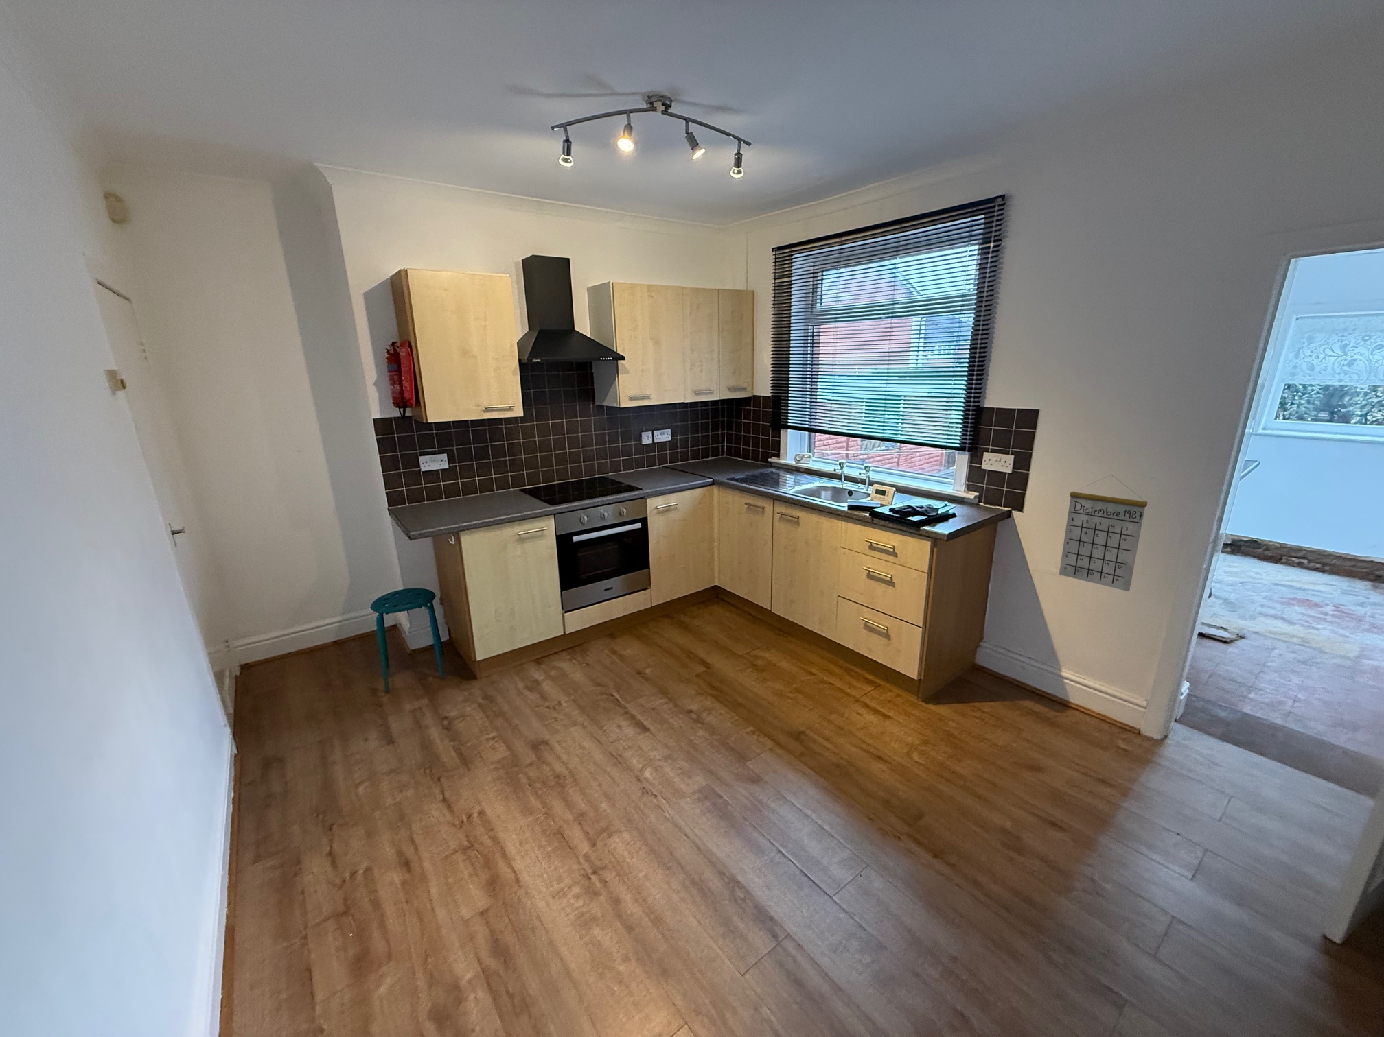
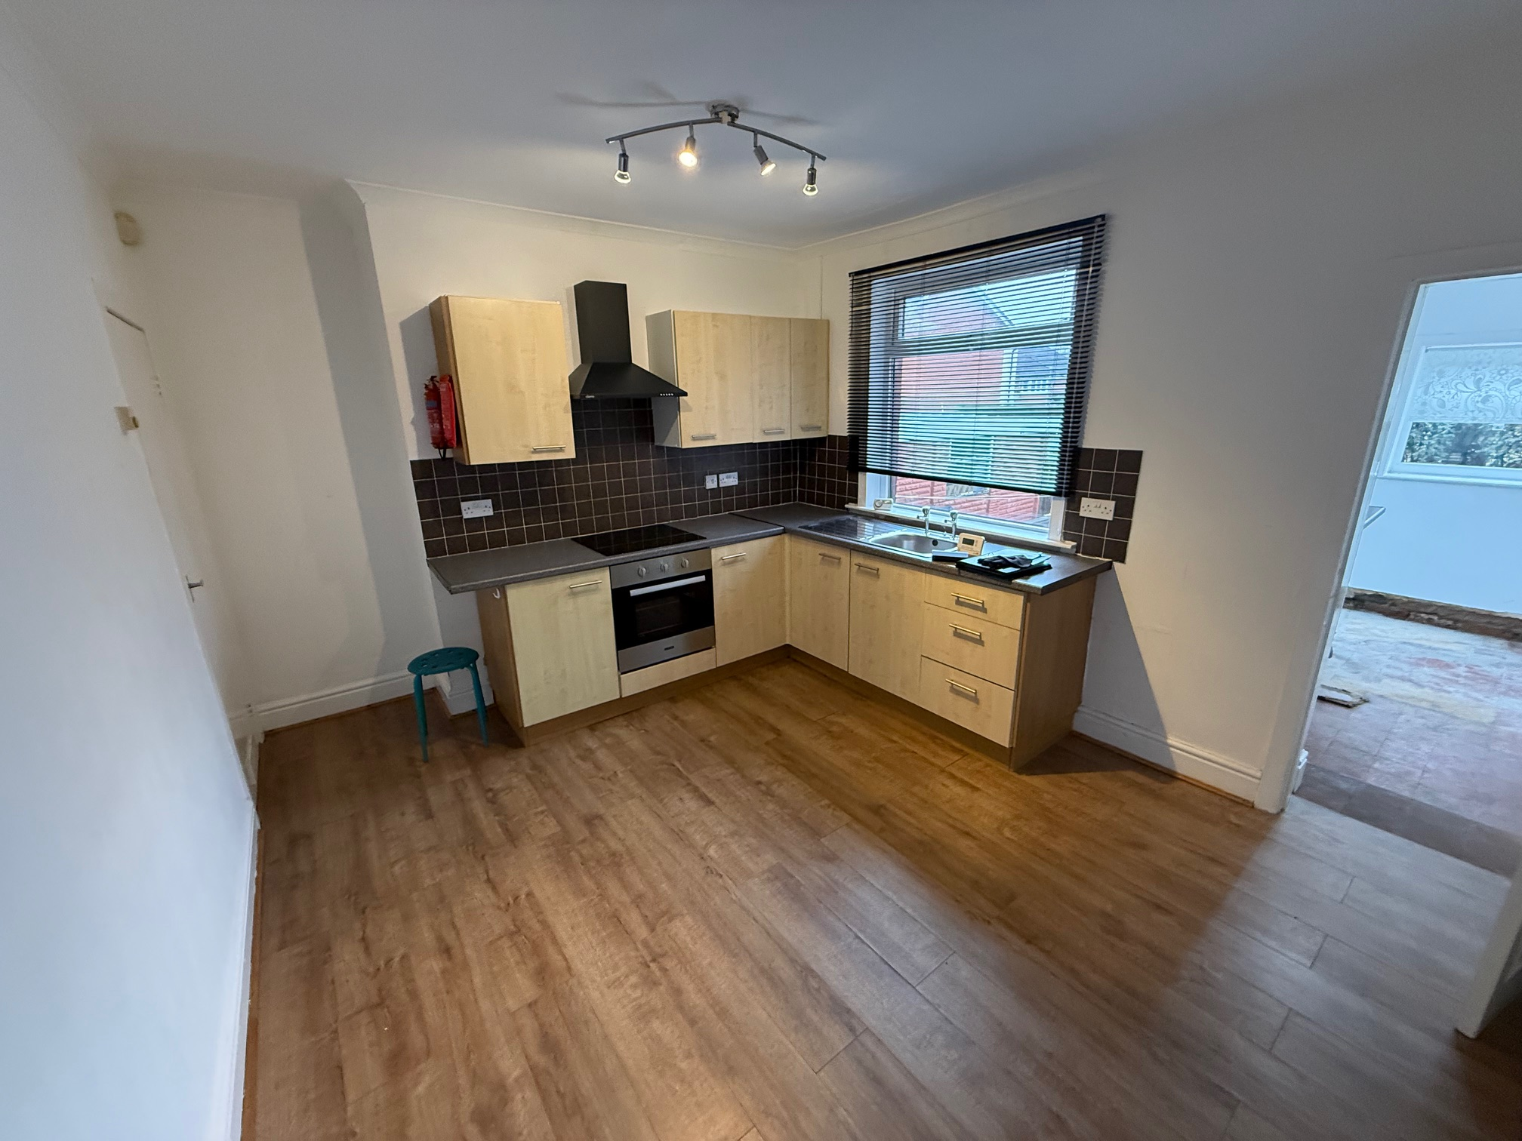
- calendar [1058,474,1148,591]
